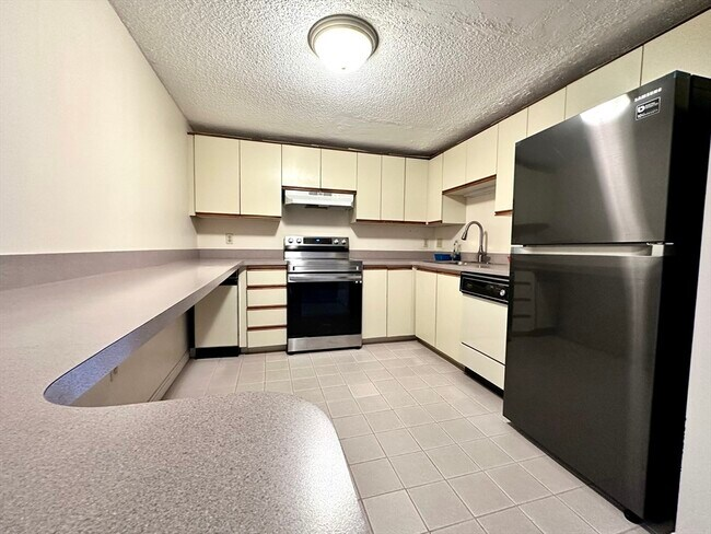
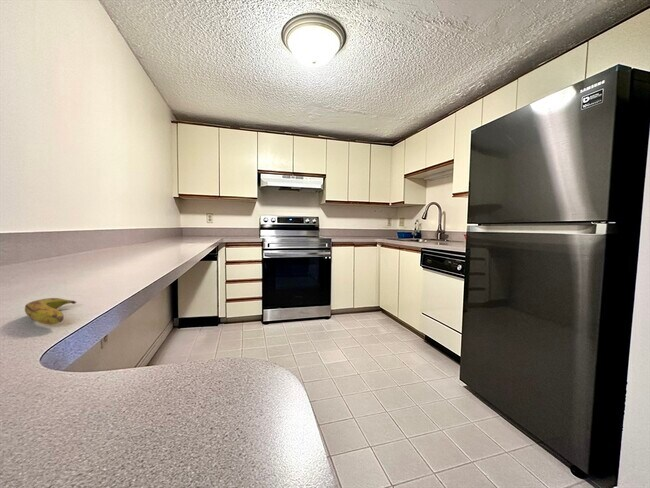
+ banana [24,297,77,325]
